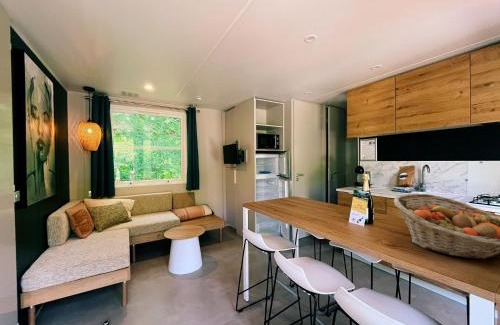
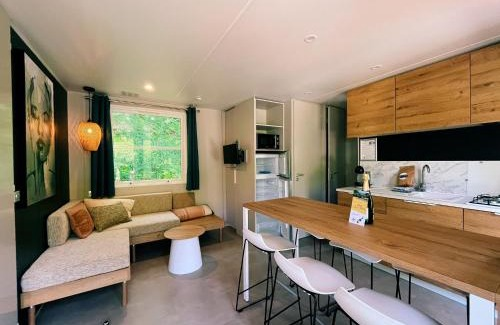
- fruit basket [393,193,500,260]
